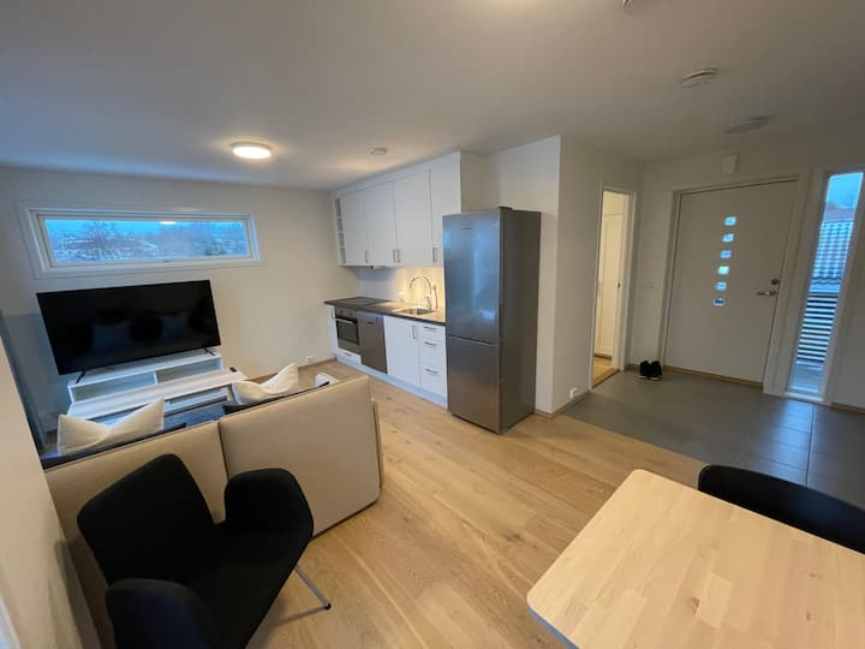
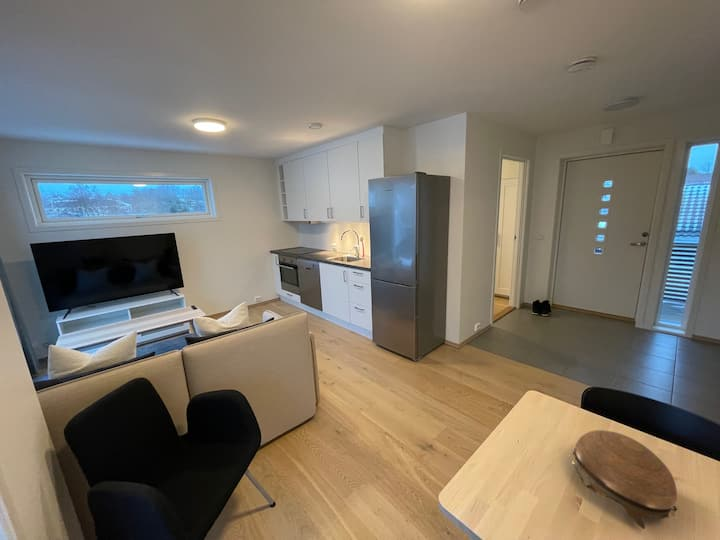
+ decorative bowl [571,429,679,530]
